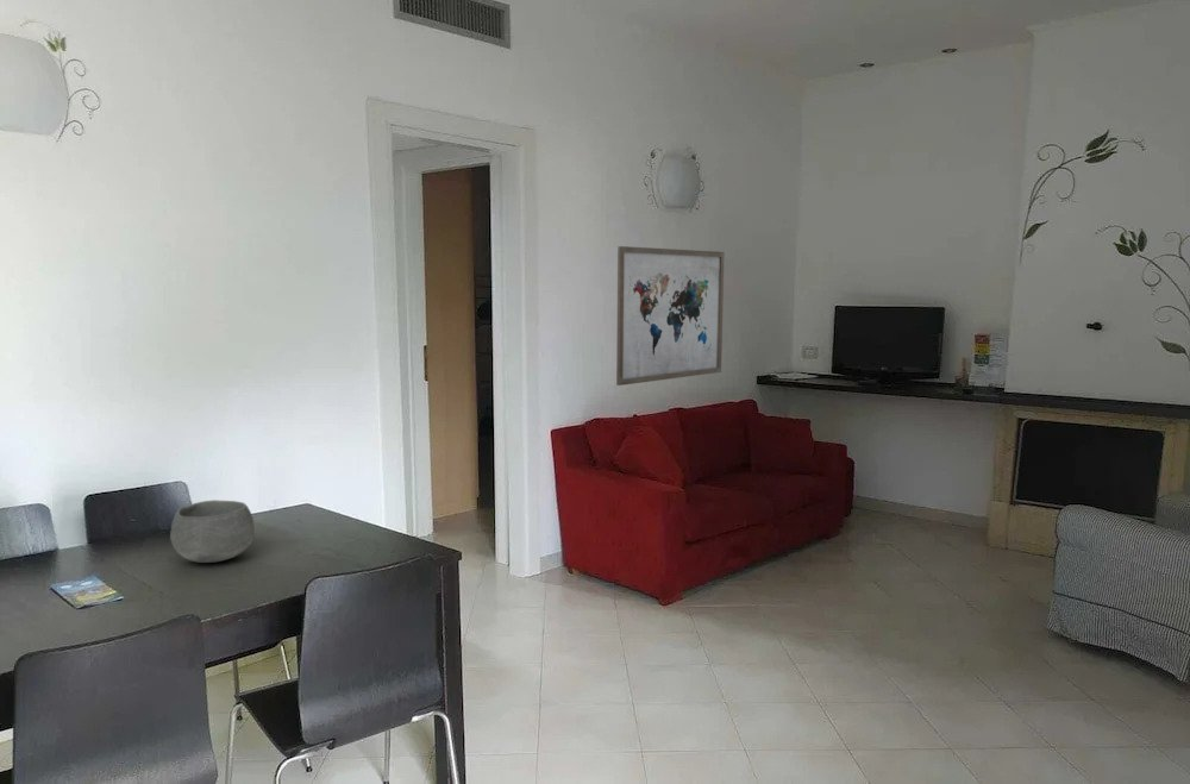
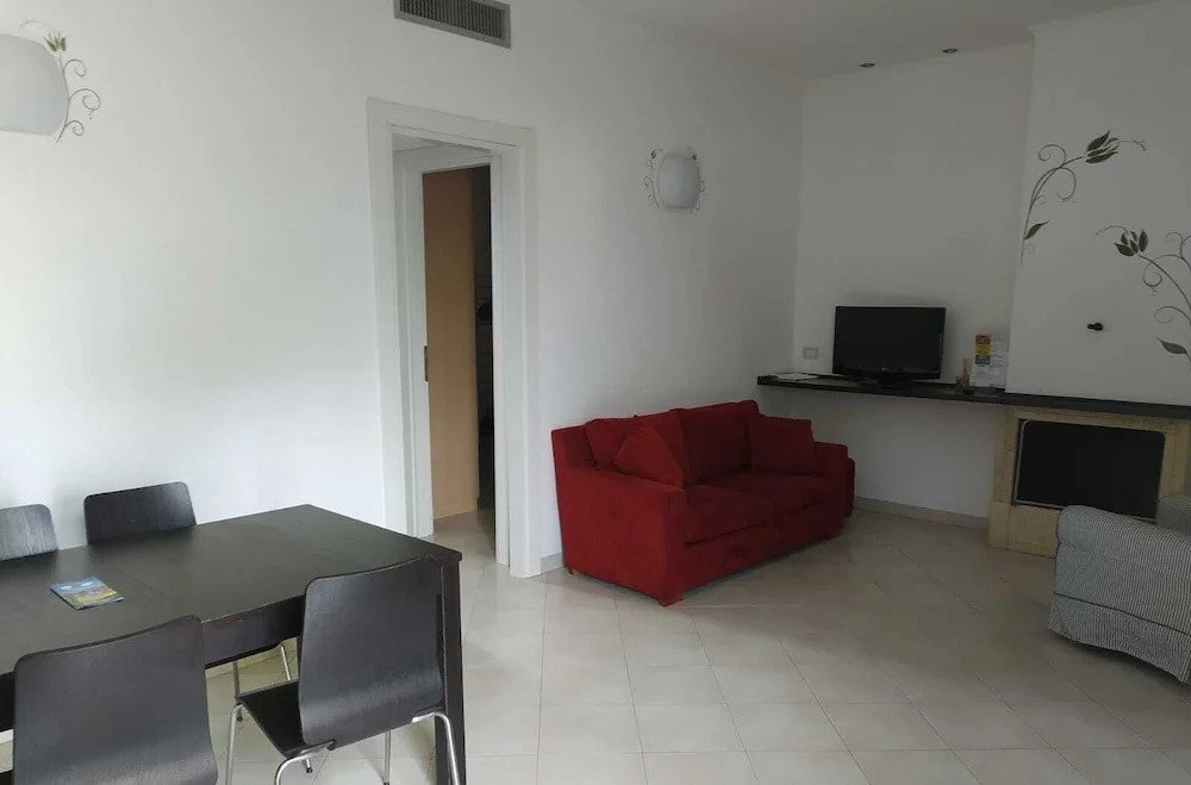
- wall art [615,245,726,387]
- bowl [169,498,256,564]
